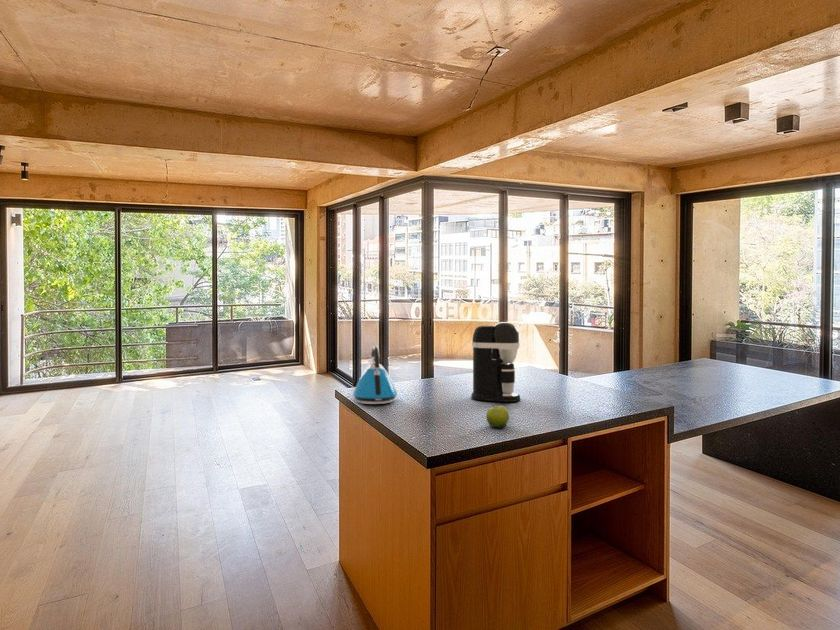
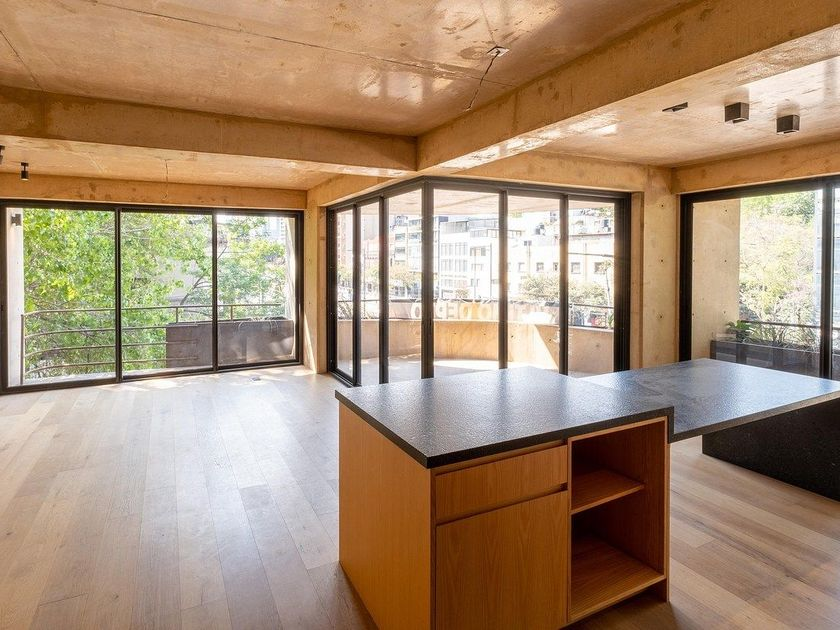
- kettle [352,345,398,405]
- coffee maker [470,321,521,403]
- fruit [485,404,510,429]
